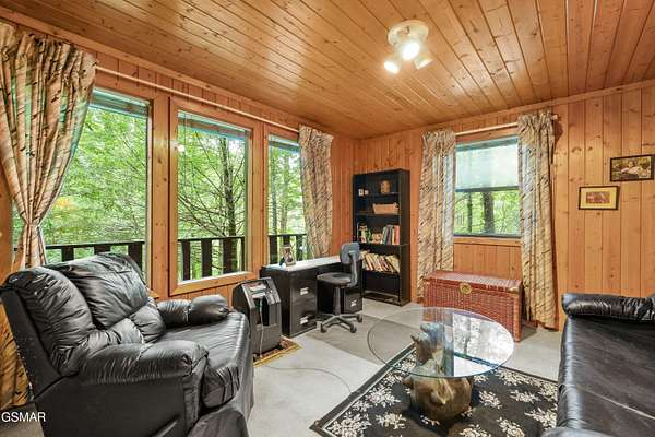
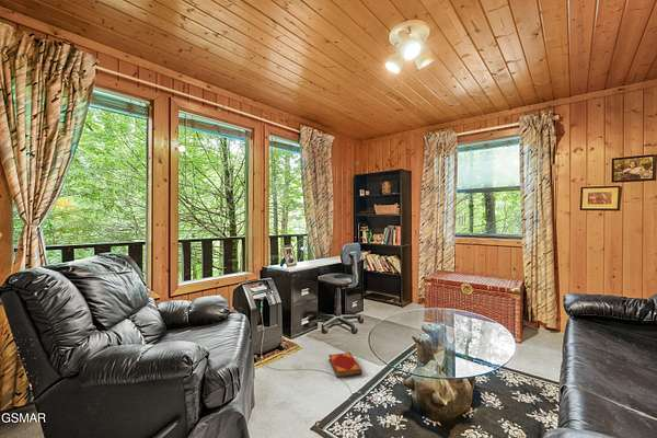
+ hardback book [327,351,362,379]
